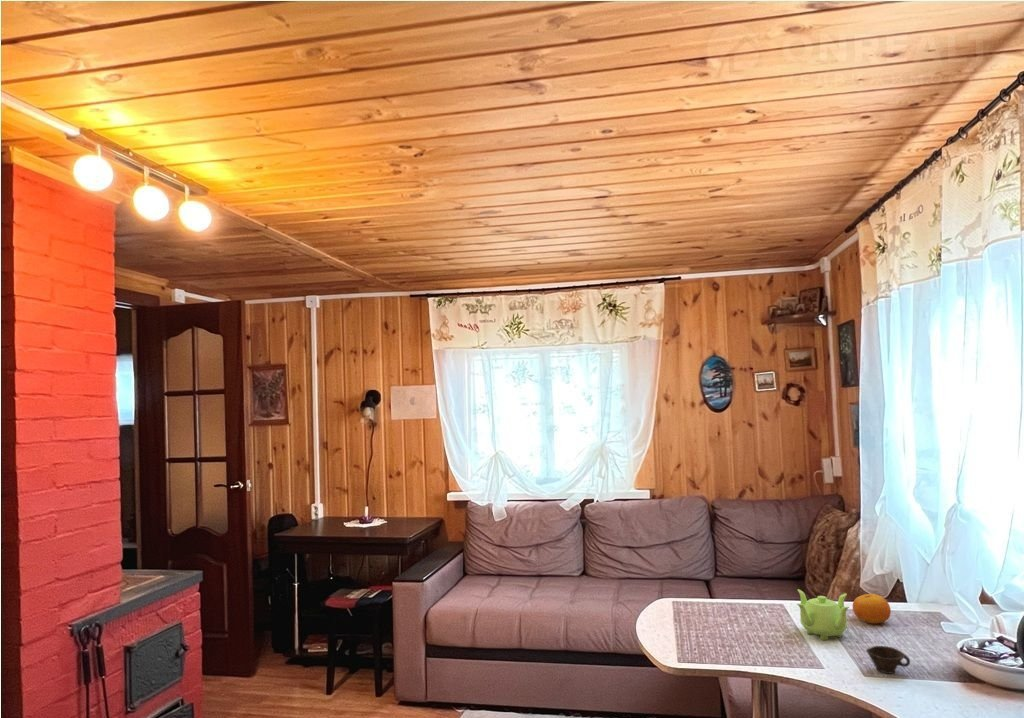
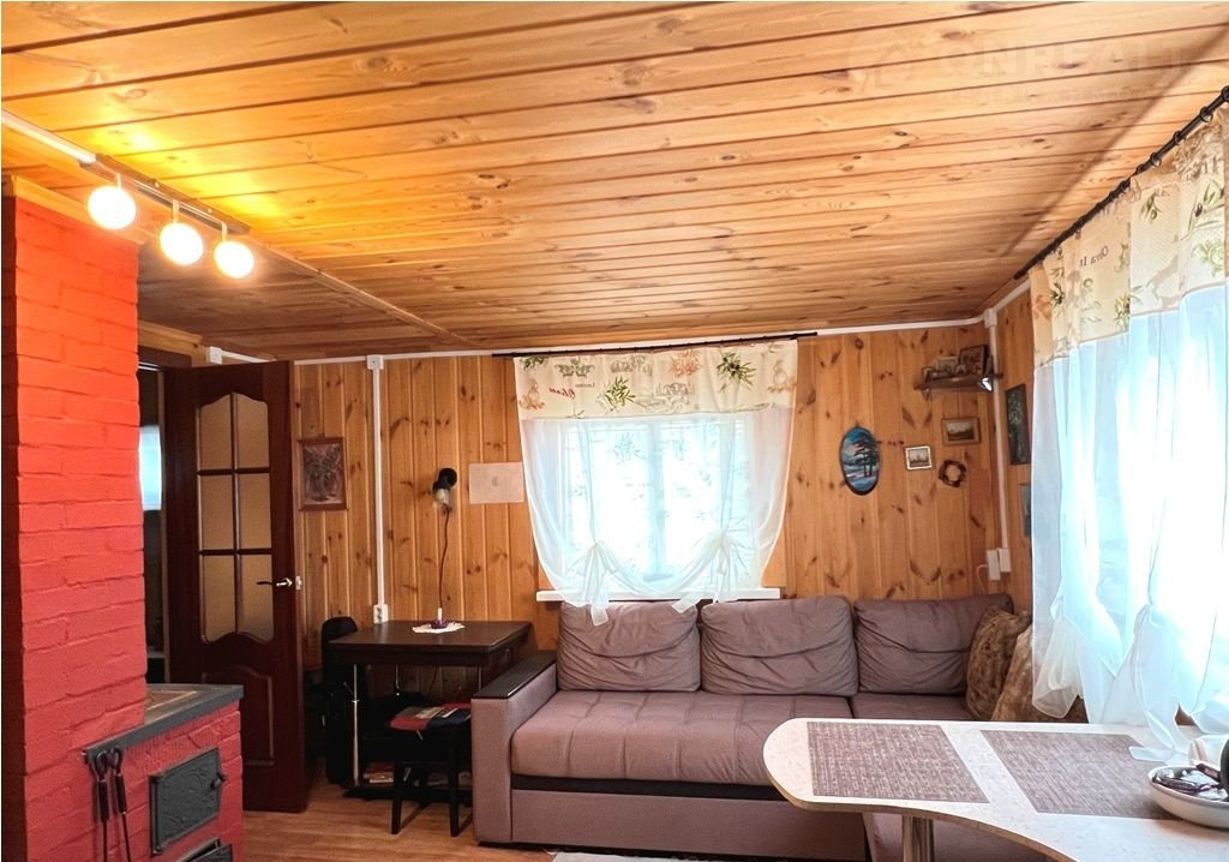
- fruit [852,593,892,625]
- teapot [796,588,850,641]
- cup [865,645,911,674]
